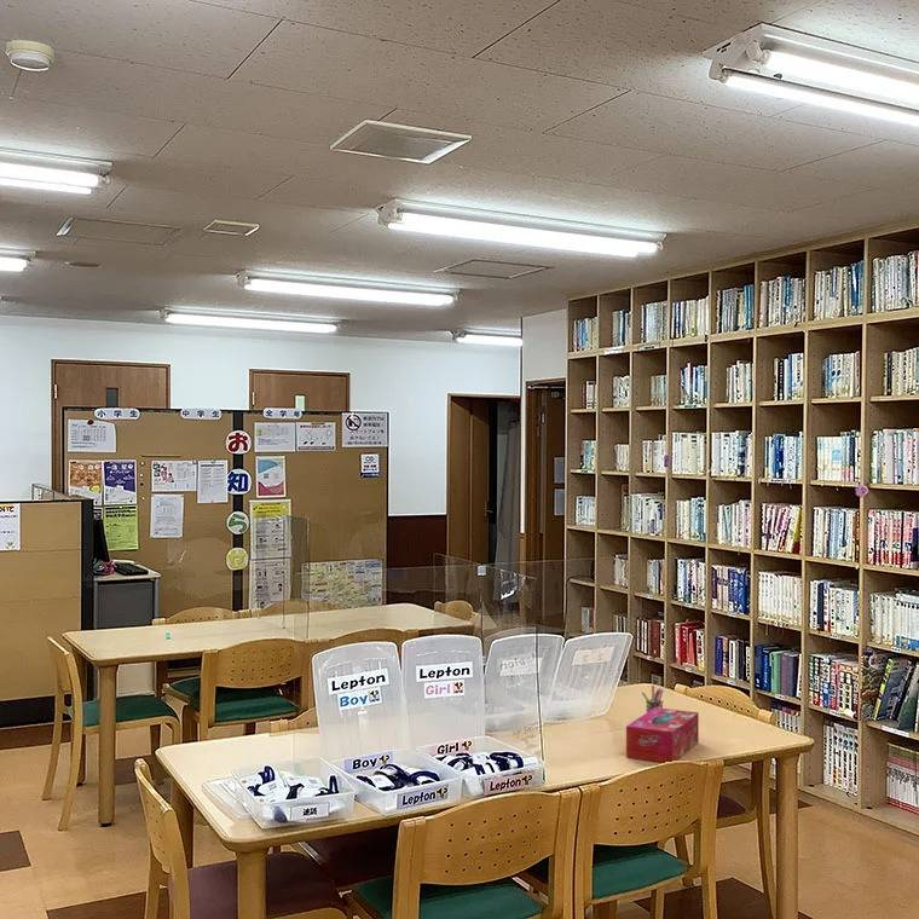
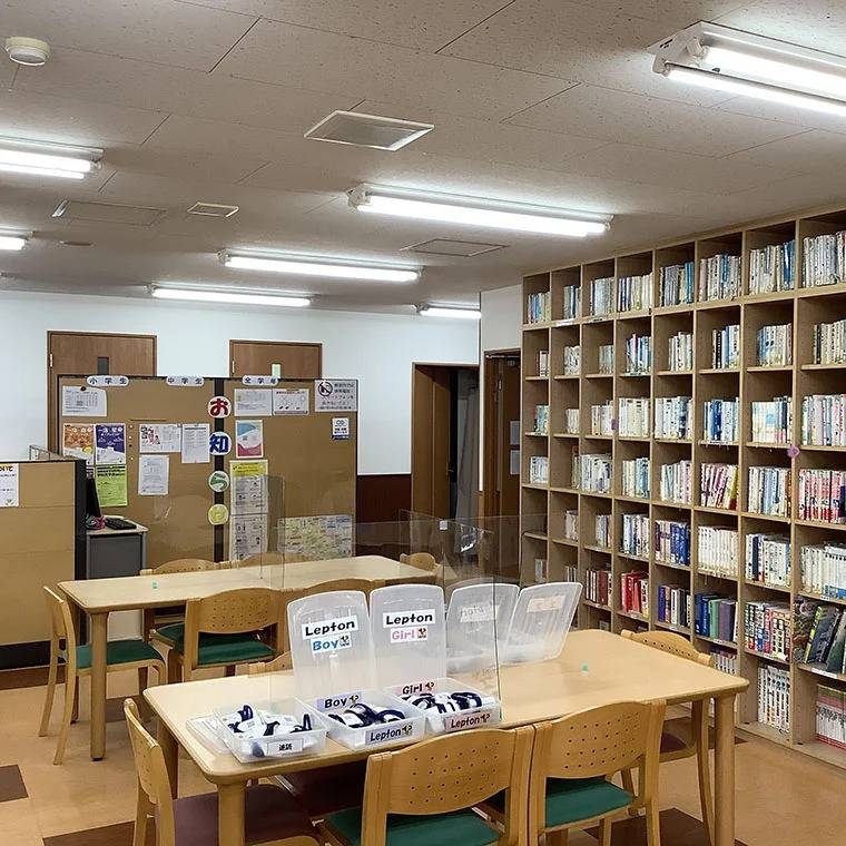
- tissue box [625,707,700,764]
- pen holder [641,684,664,713]
